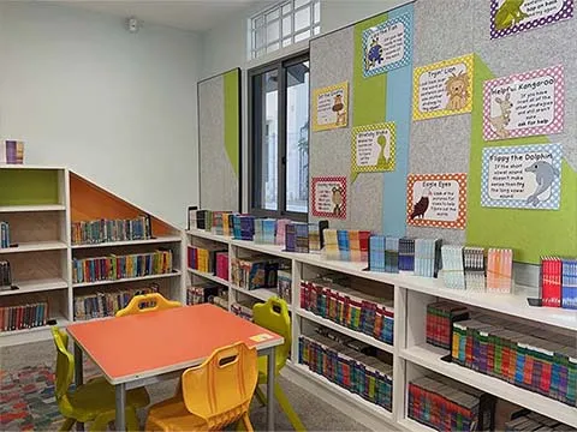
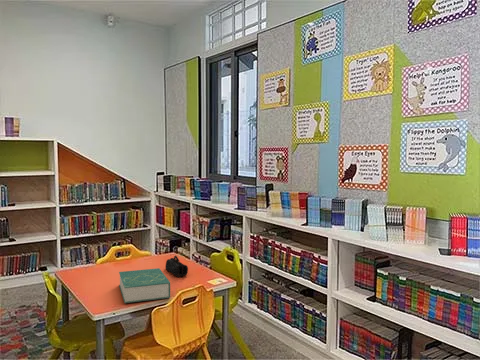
+ pencil case [164,255,189,277]
+ book [118,267,171,304]
